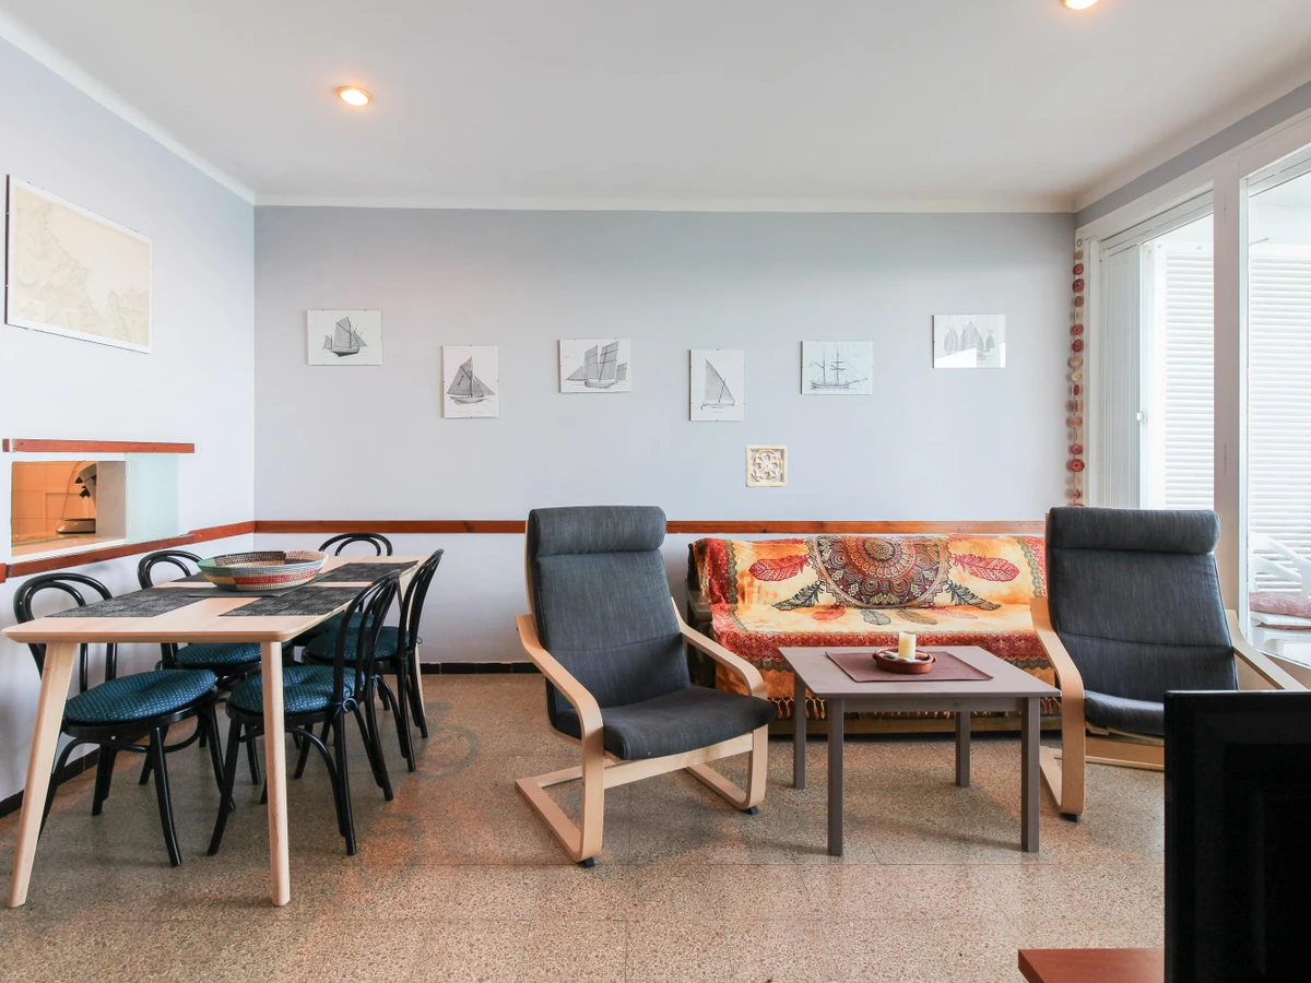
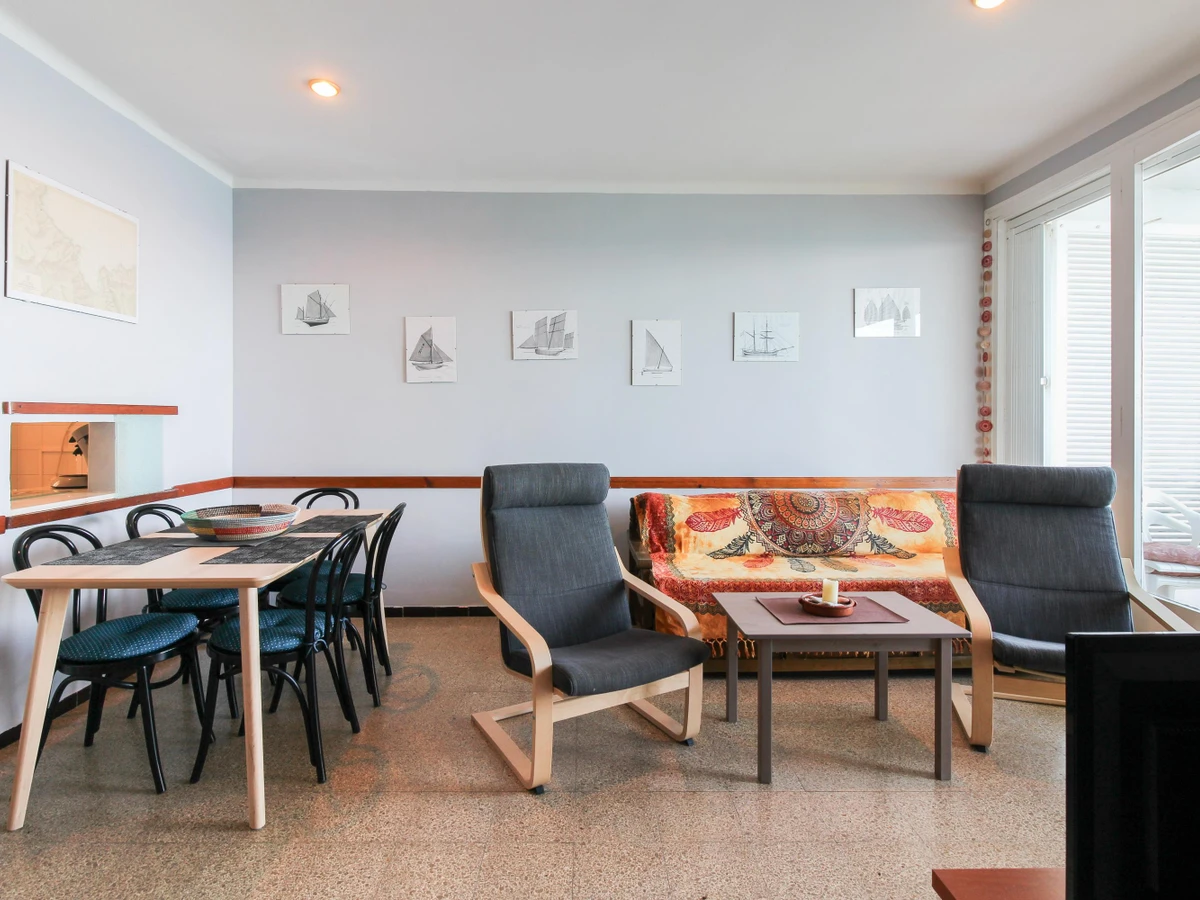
- wall ornament [745,445,788,488]
